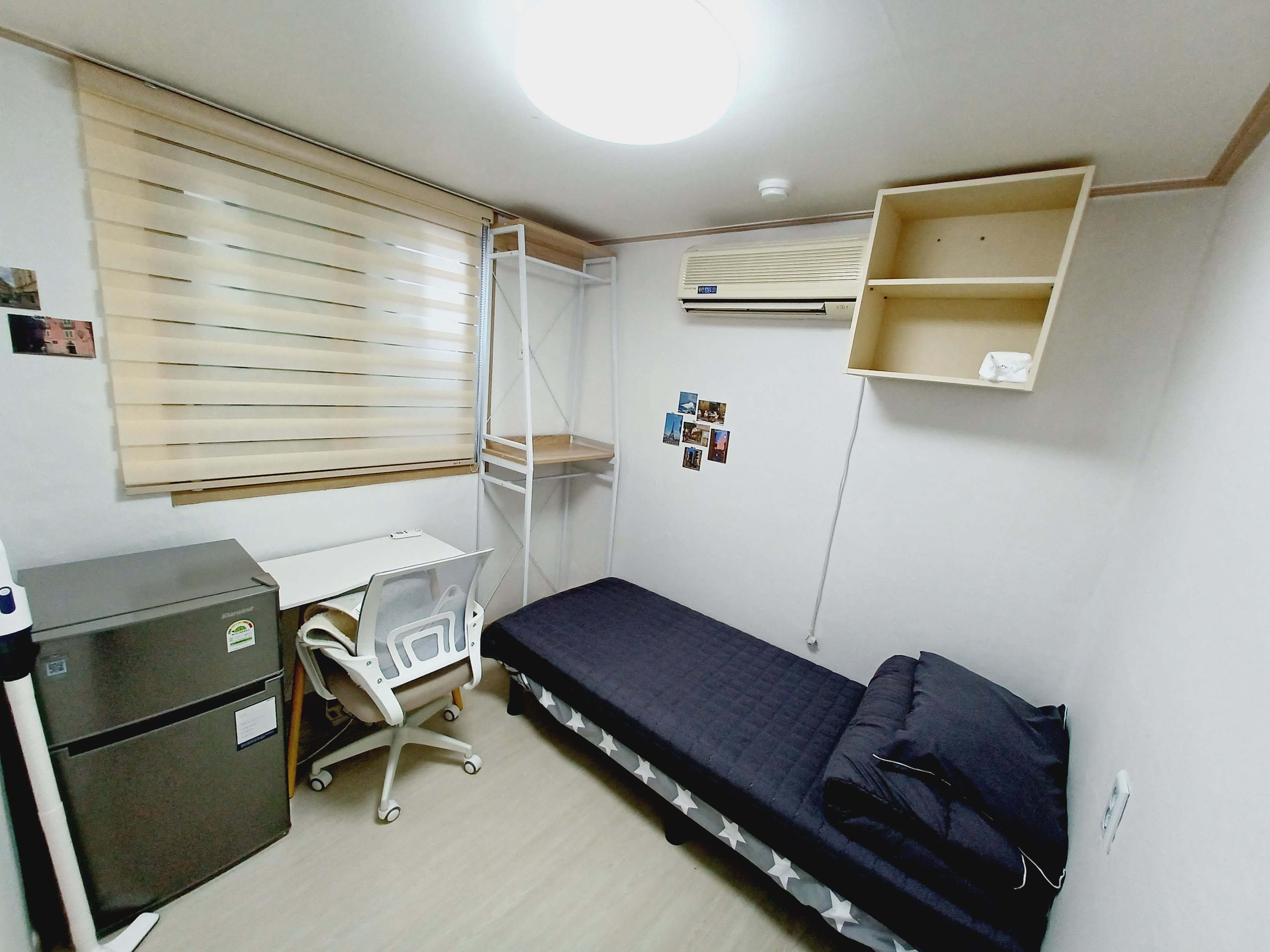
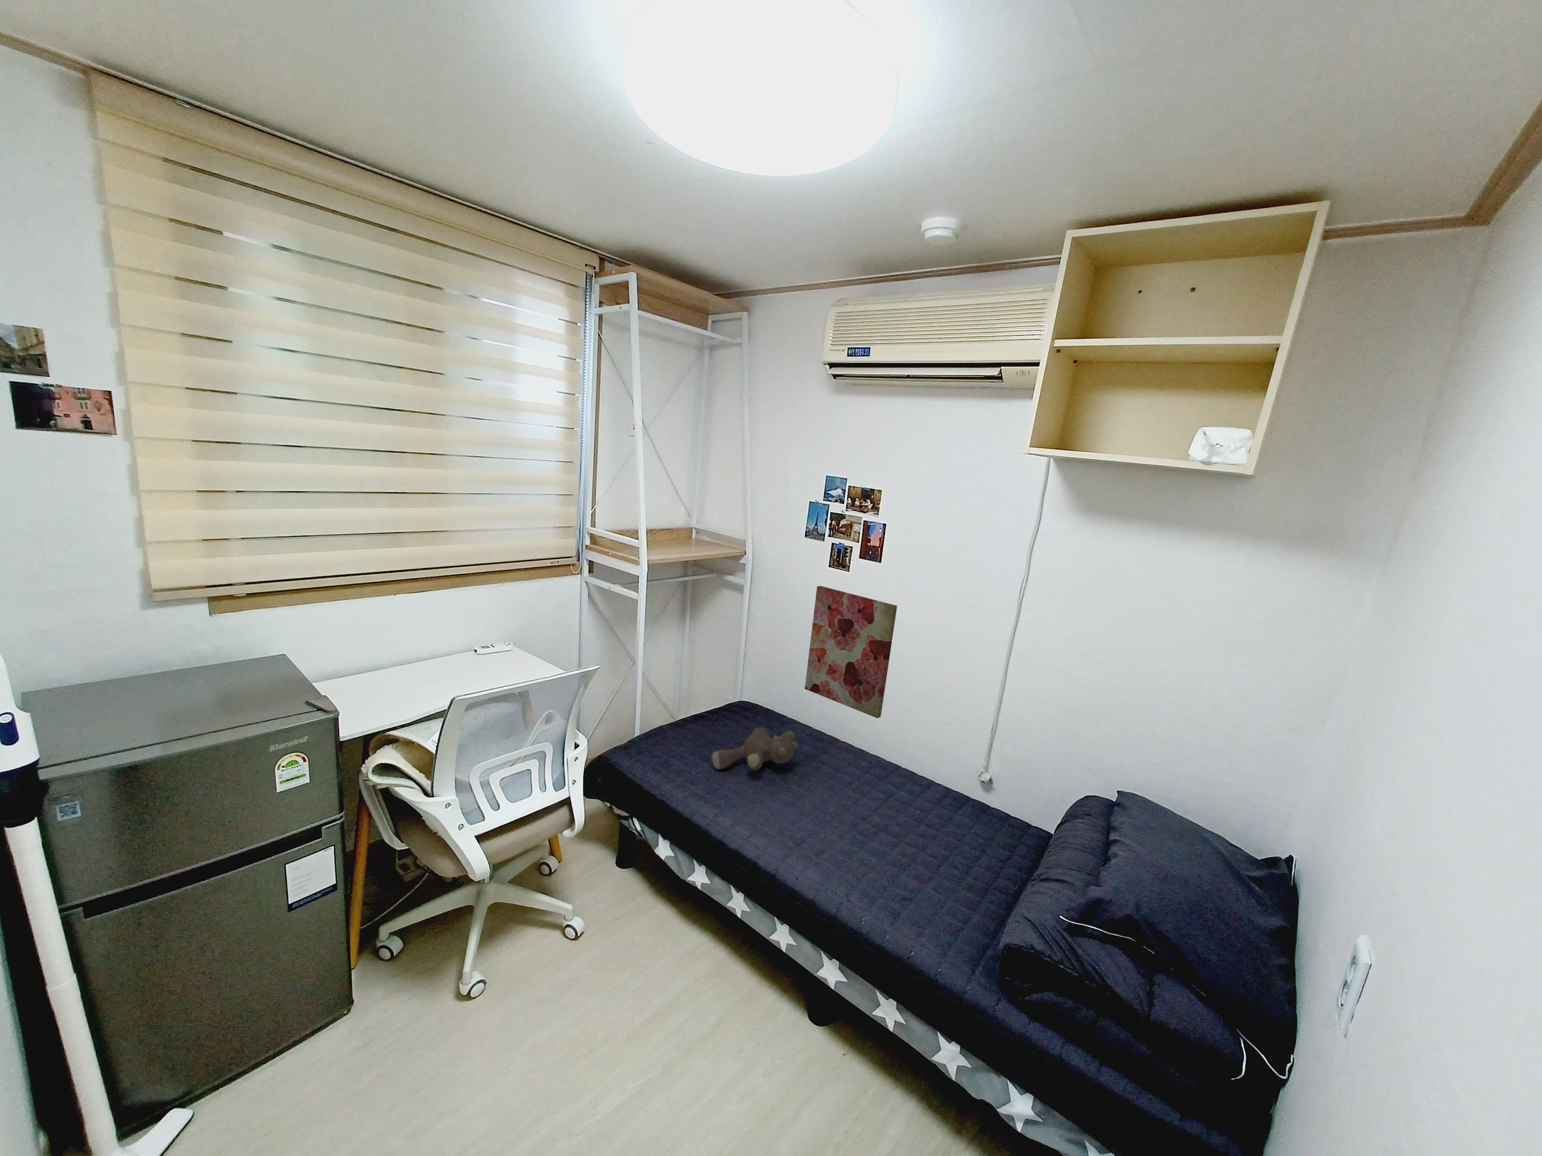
+ wall art [805,585,897,719]
+ stuffed bear [712,727,799,771]
